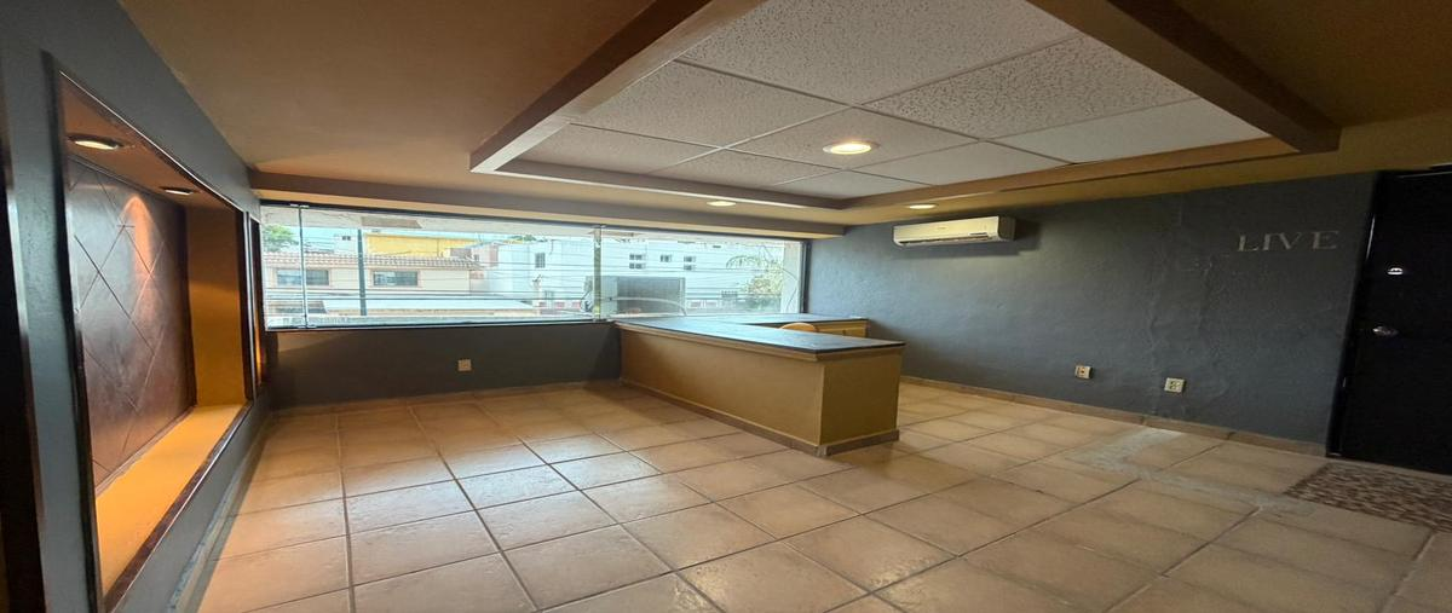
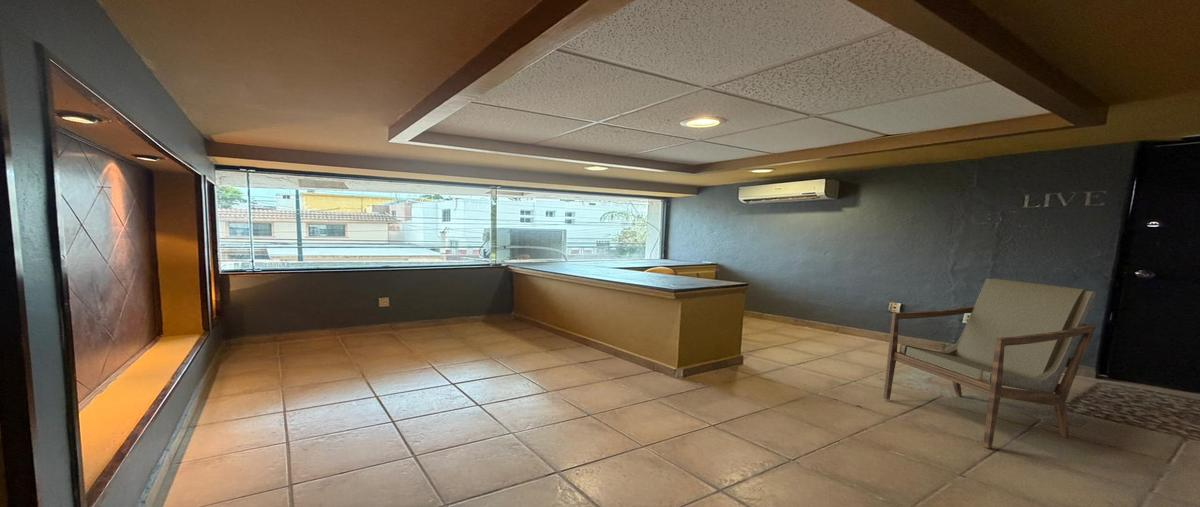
+ armchair [883,277,1097,449]
